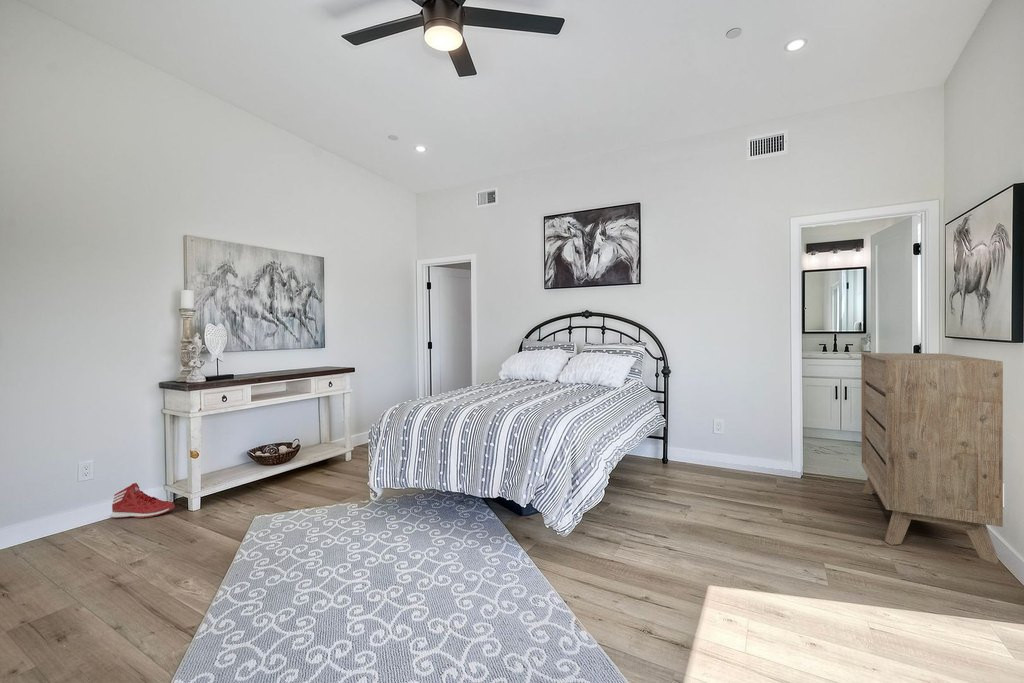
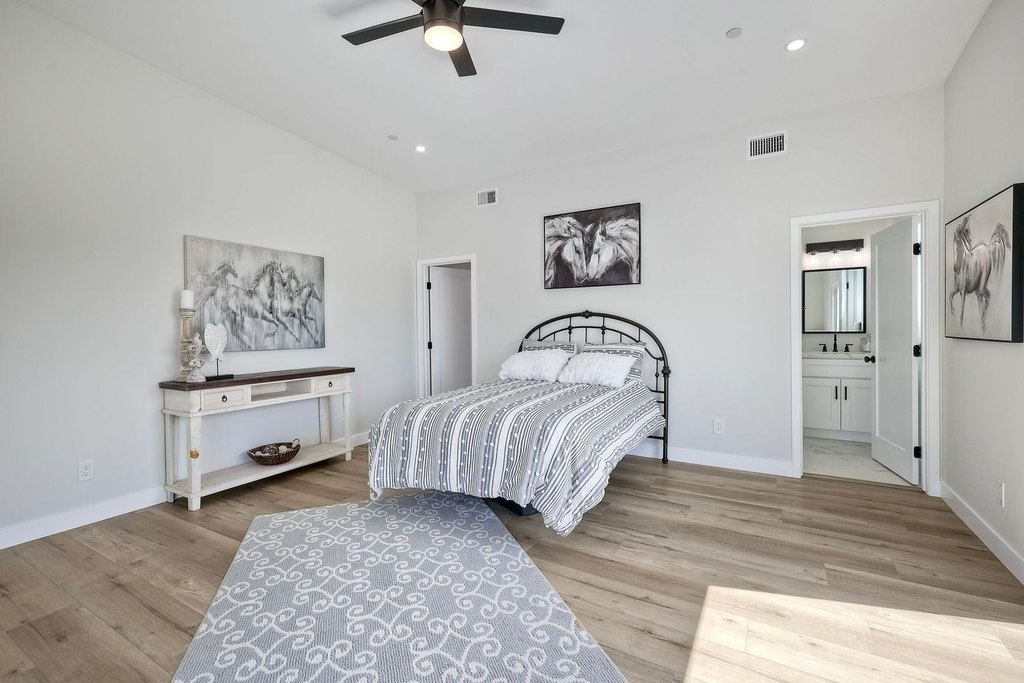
- dresser [860,352,1004,565]
- sneaker [110,482,176,519]
